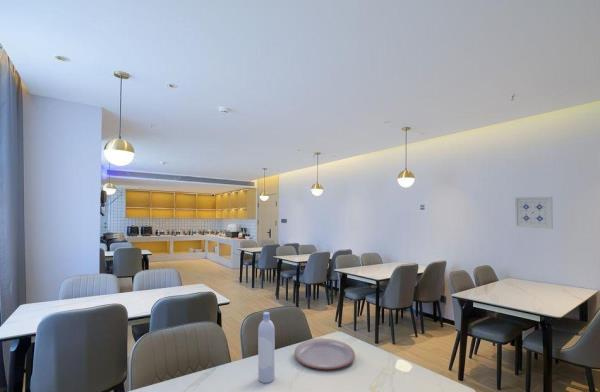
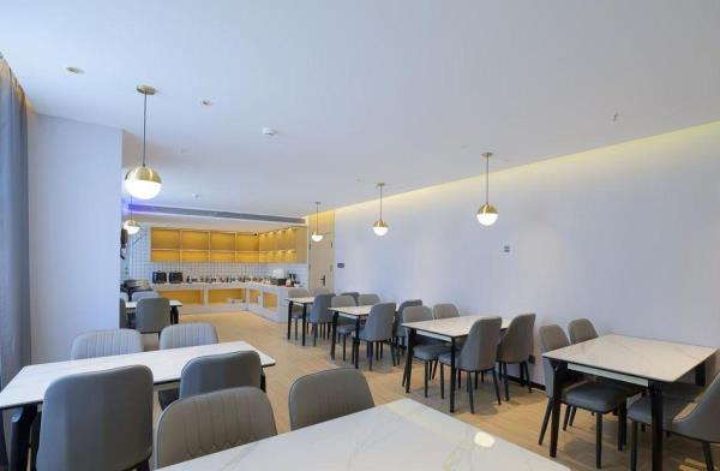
- wall art [514,196,554,230]
- plate [294,338,356,370]
- bottle [257,311,276,384]
